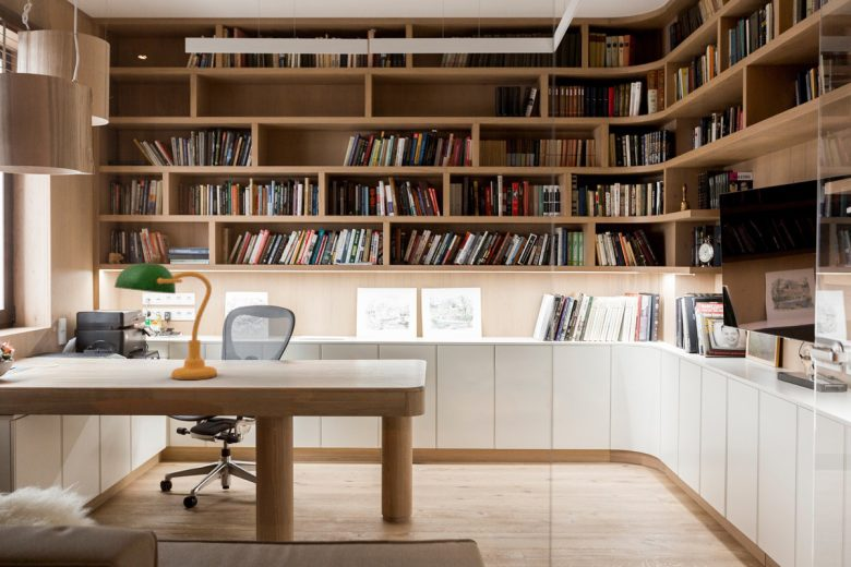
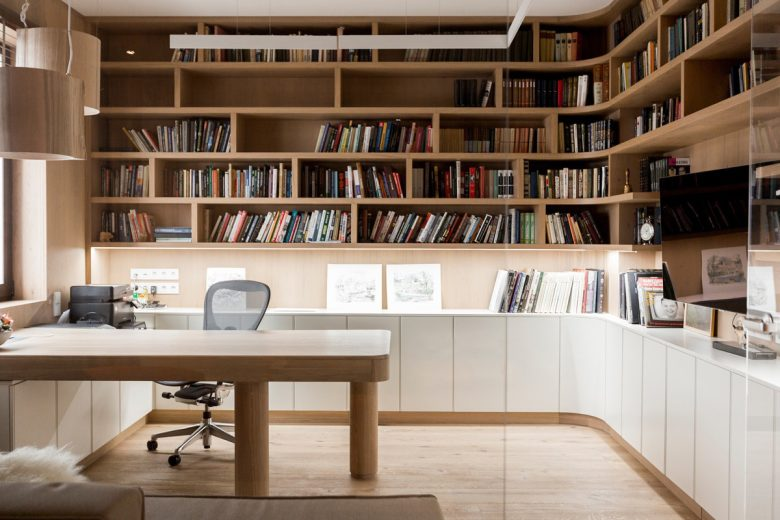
- desk lamp [113,262,218,381]
